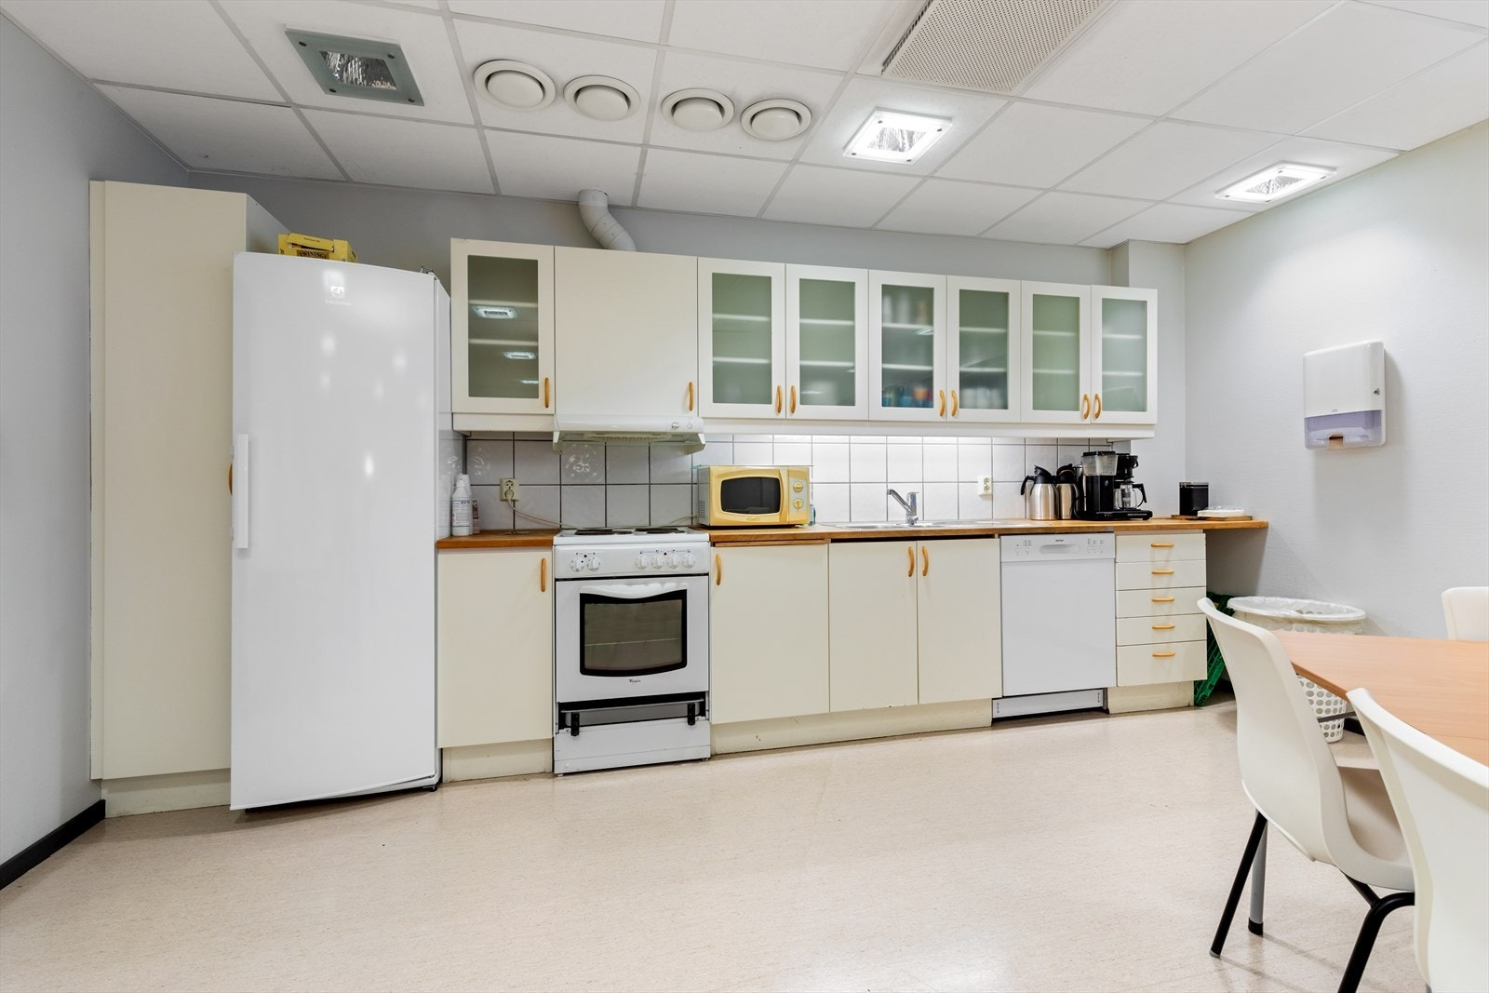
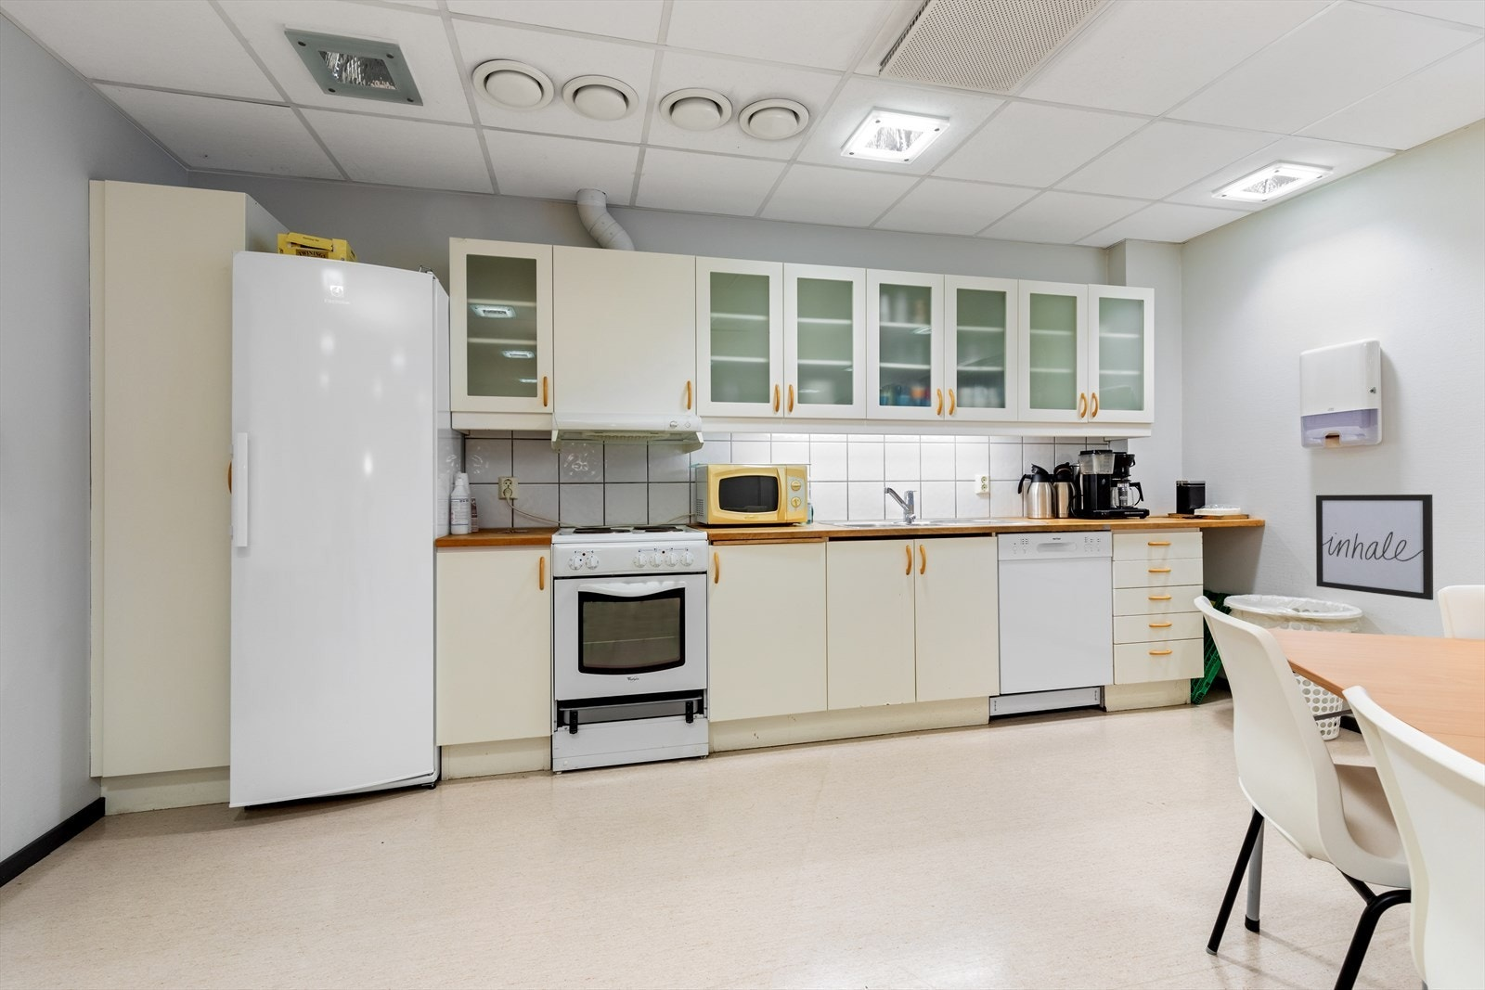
+ wall art [1315,494,1434,601]
